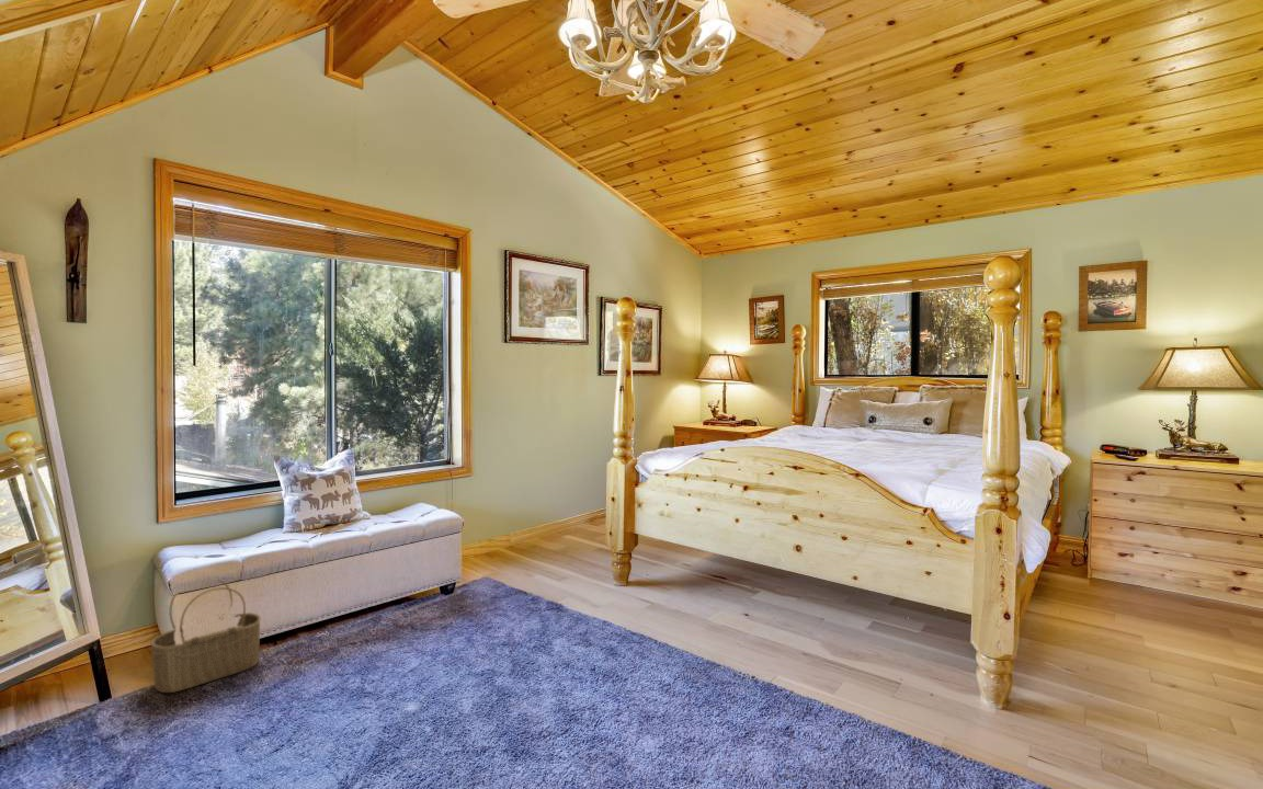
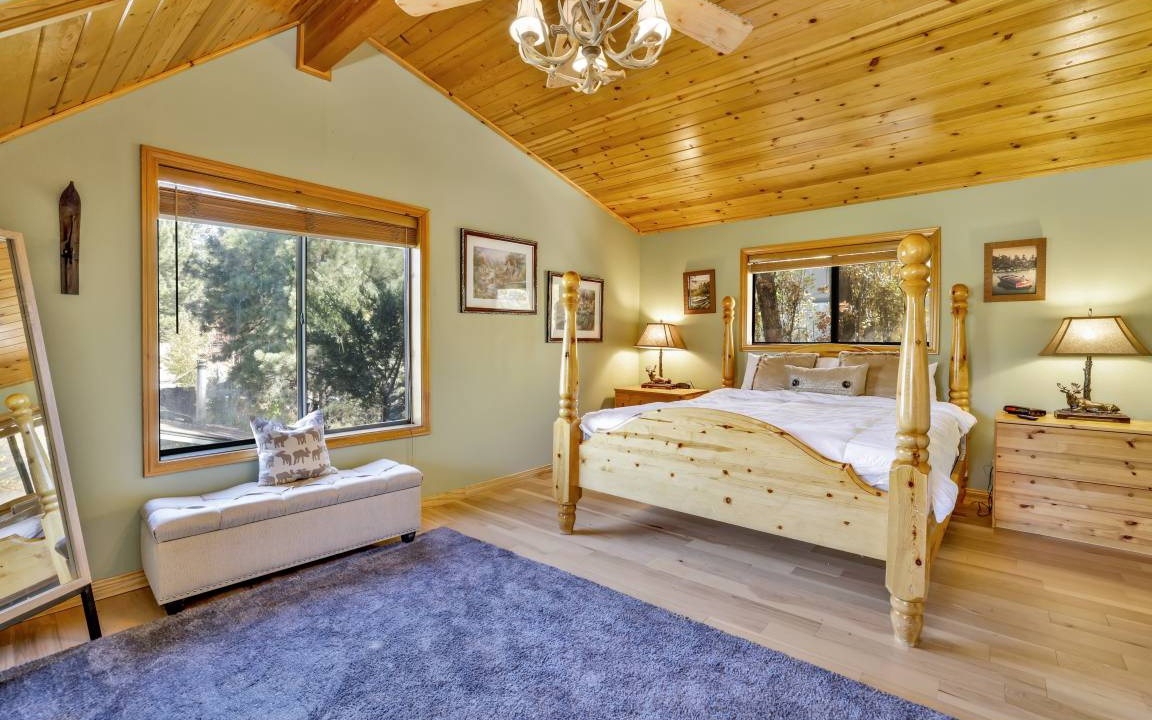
- wicker basket [149,580,262,694]
